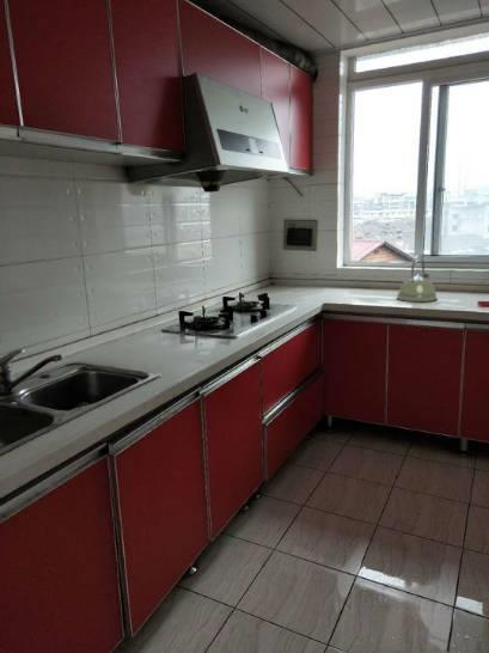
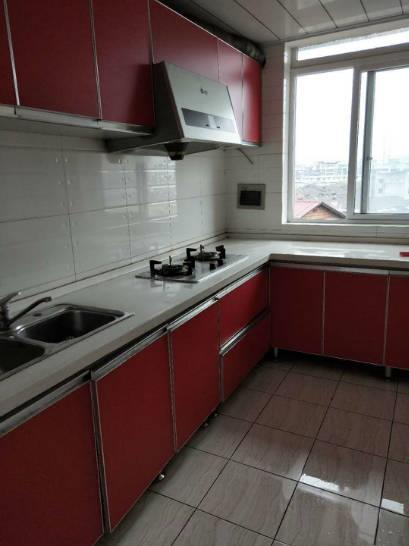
- kettle [396,254,439,303]
